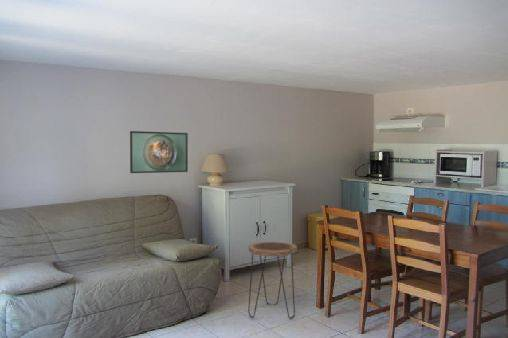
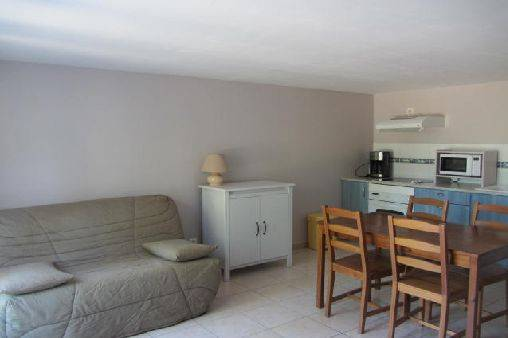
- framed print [129,130,189,174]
- side table [247,241,298,320]
